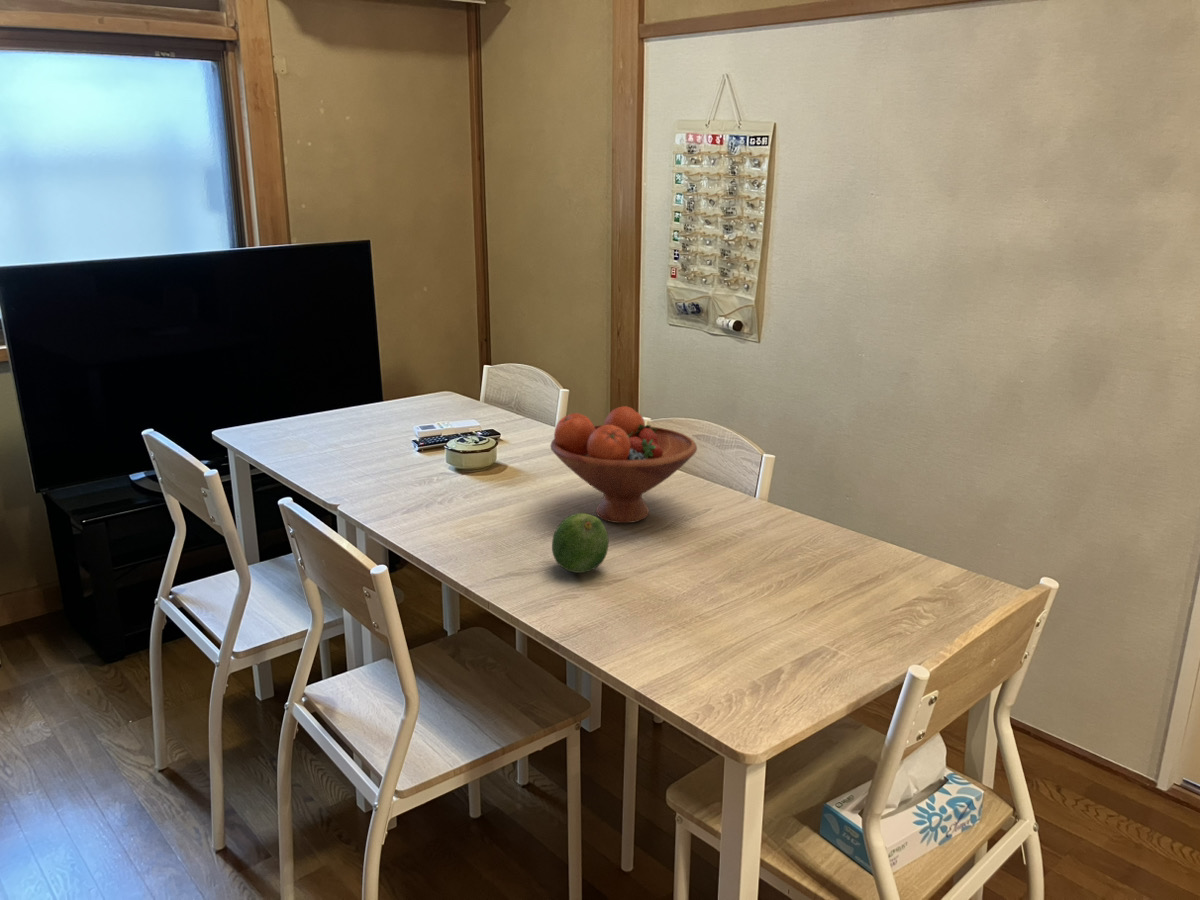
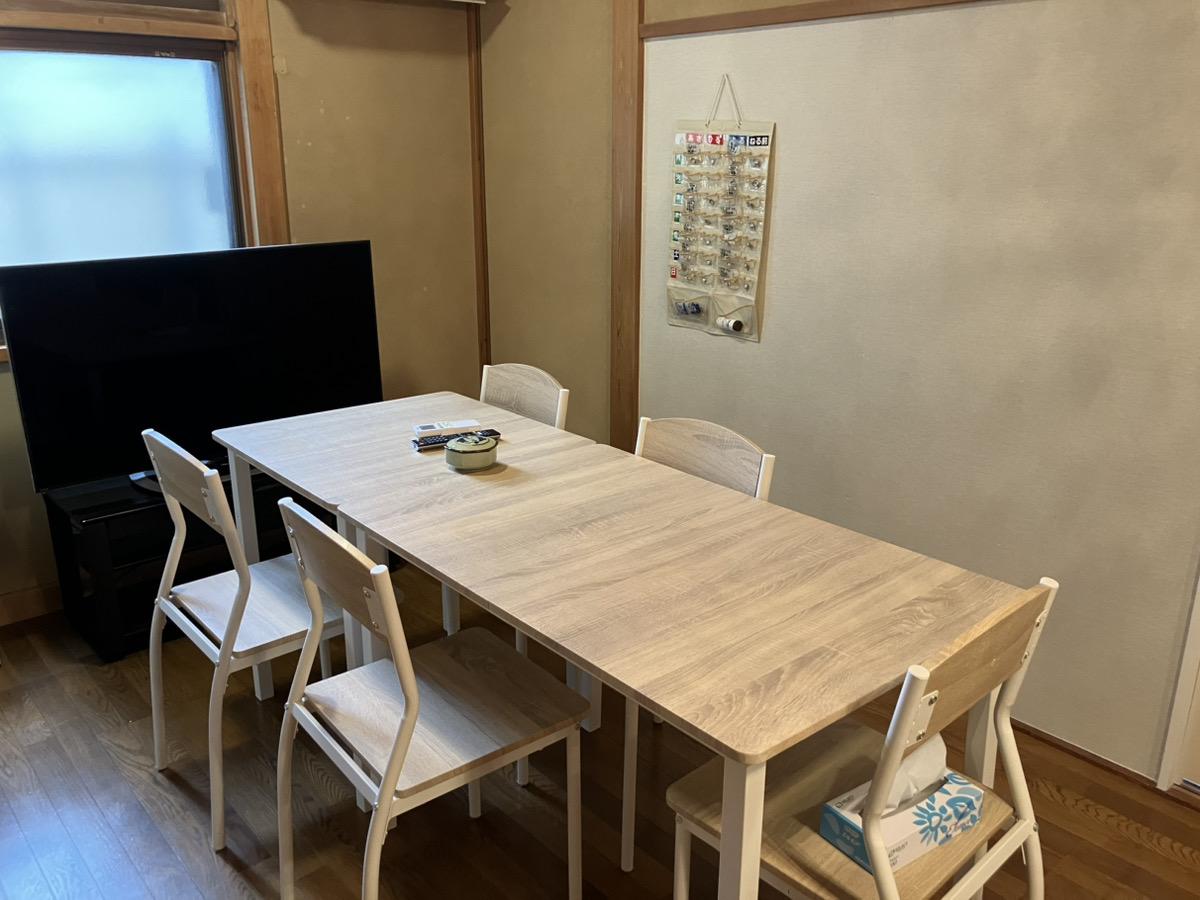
- fruit bowl [549,405,698,524]
- fruit [551,512,610,574]
